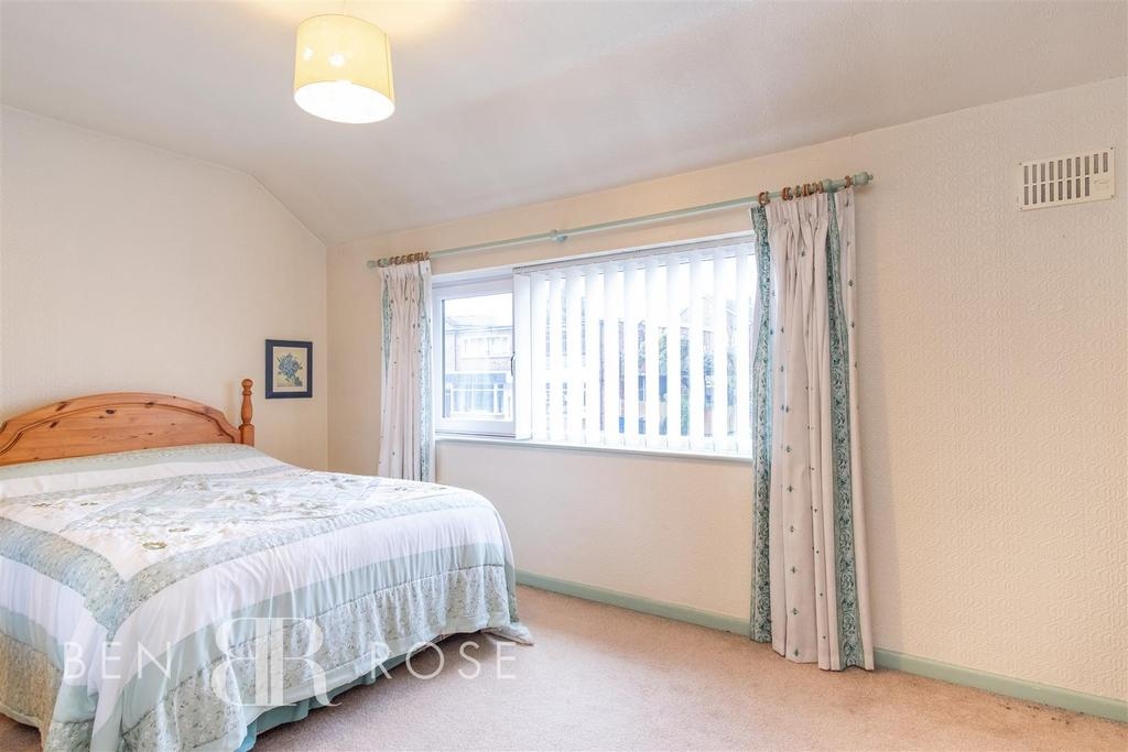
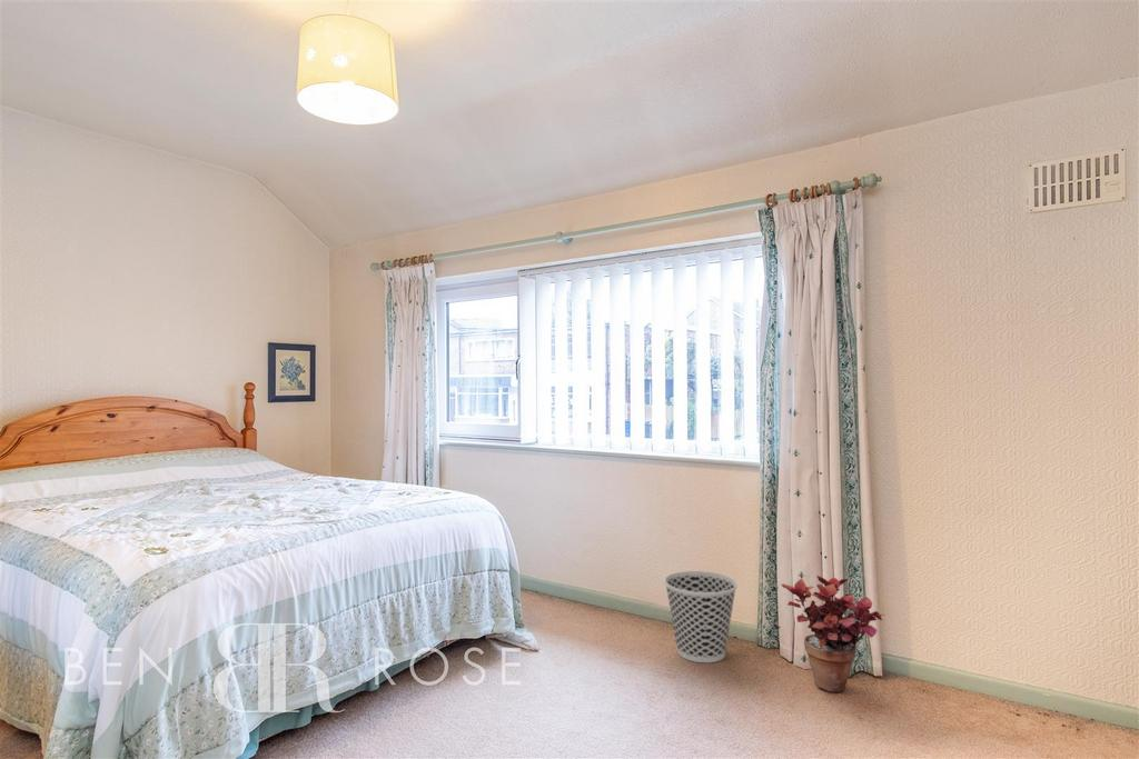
+ wastebasket [663,570,739,663]
+ potted plant [781,575,885,693]
